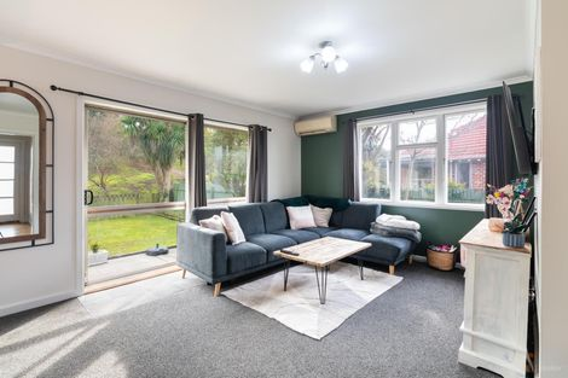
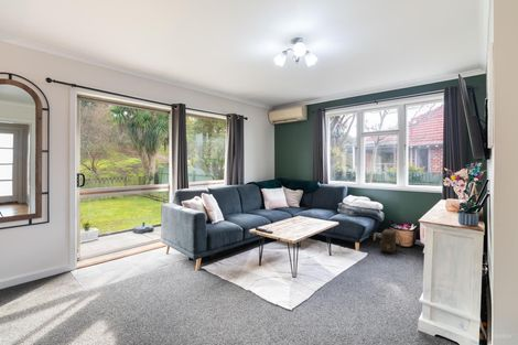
+ backpack [379,228,402,255]
